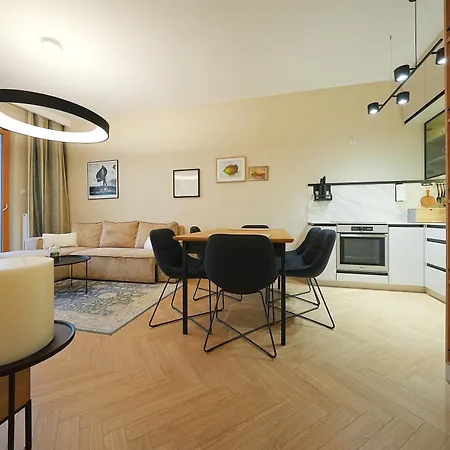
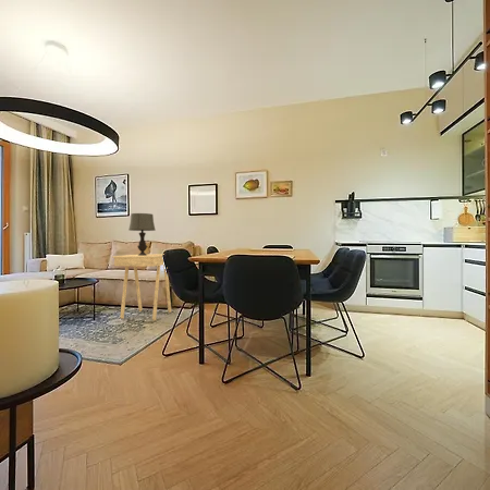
+ table lamp [127,212,157,256]
+ side table [112,253,172,321]
